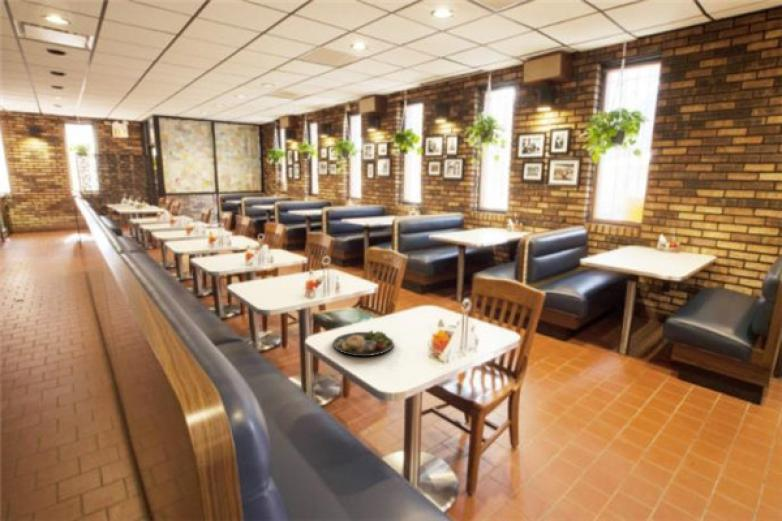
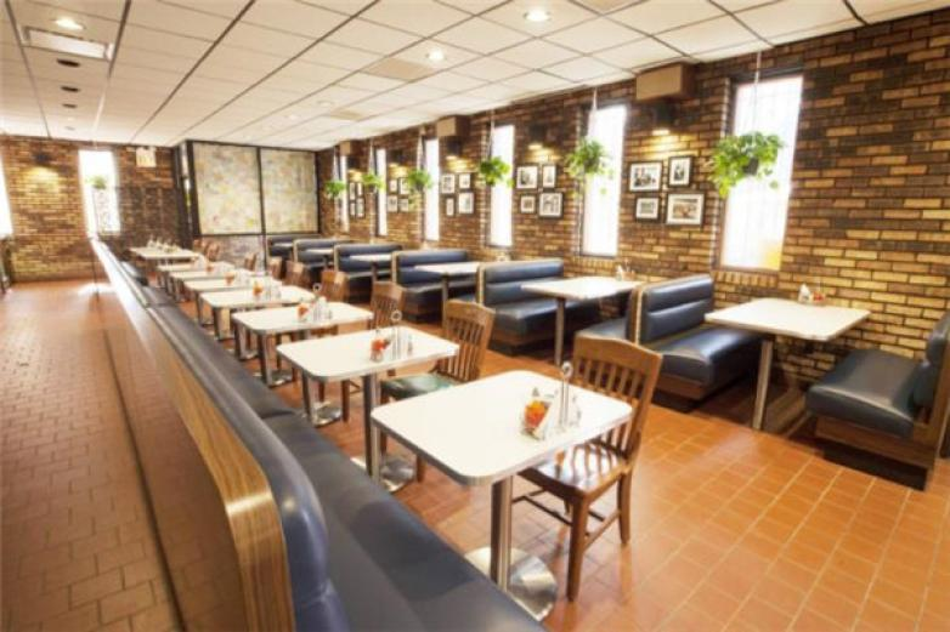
- dinner plate [332,329,395,357]
